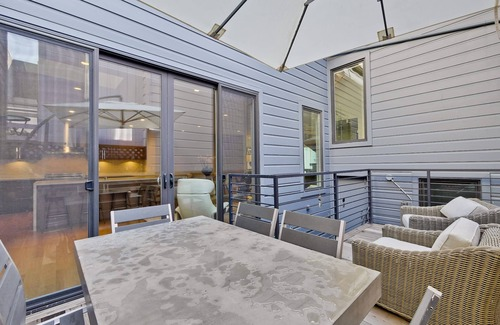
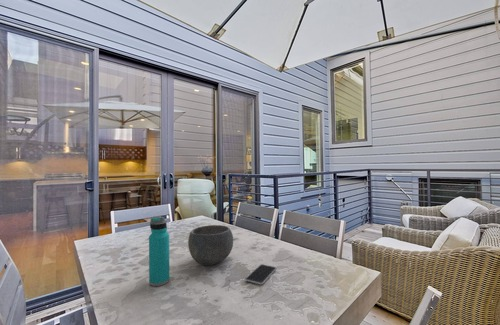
+ bowl [187,224,234,266]
+ smartphone [245,264,277,285]
+ water bottle [148,216,171,287]
